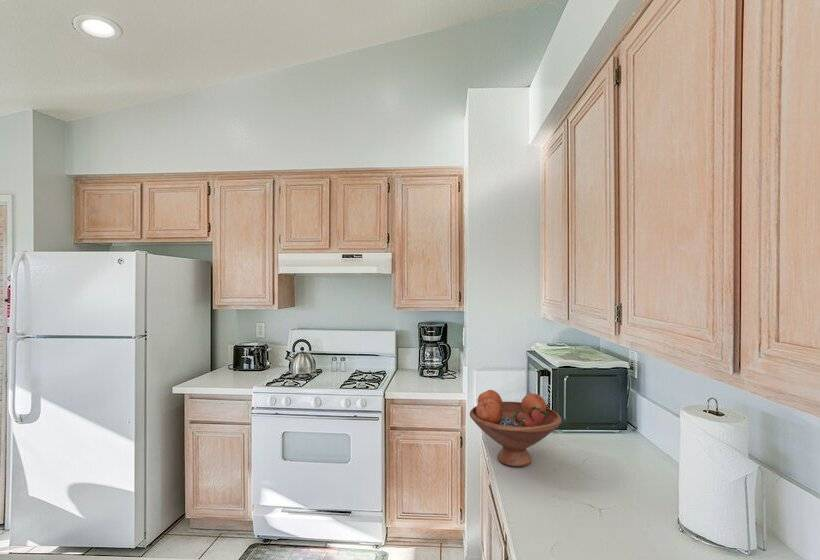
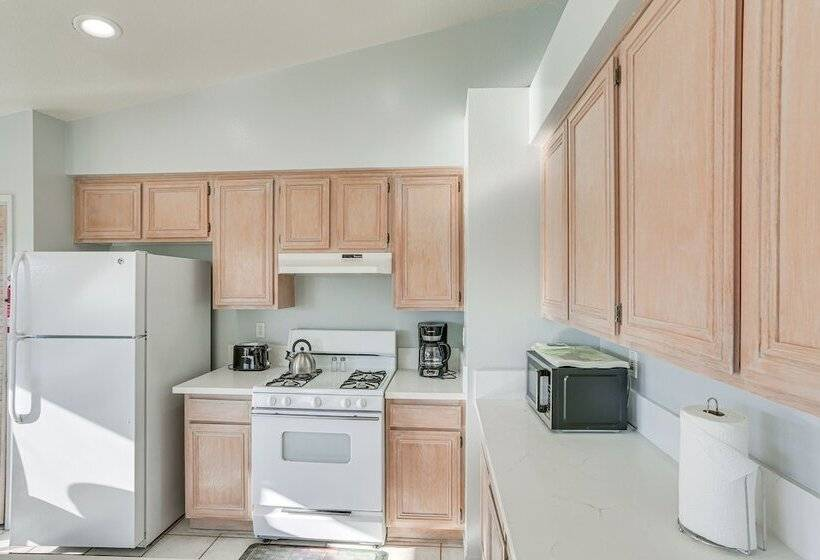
- fruit bowl [469,389,563,468]
